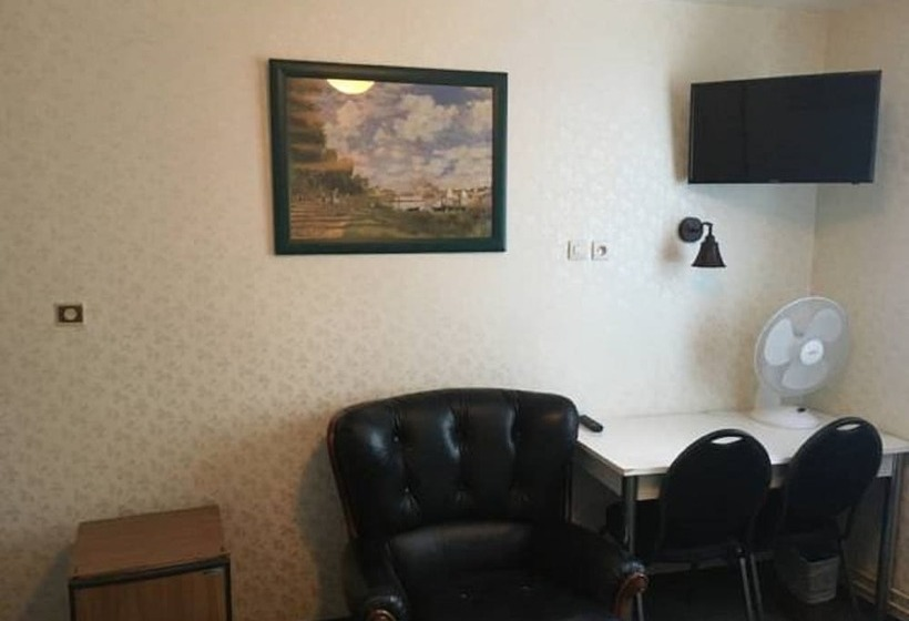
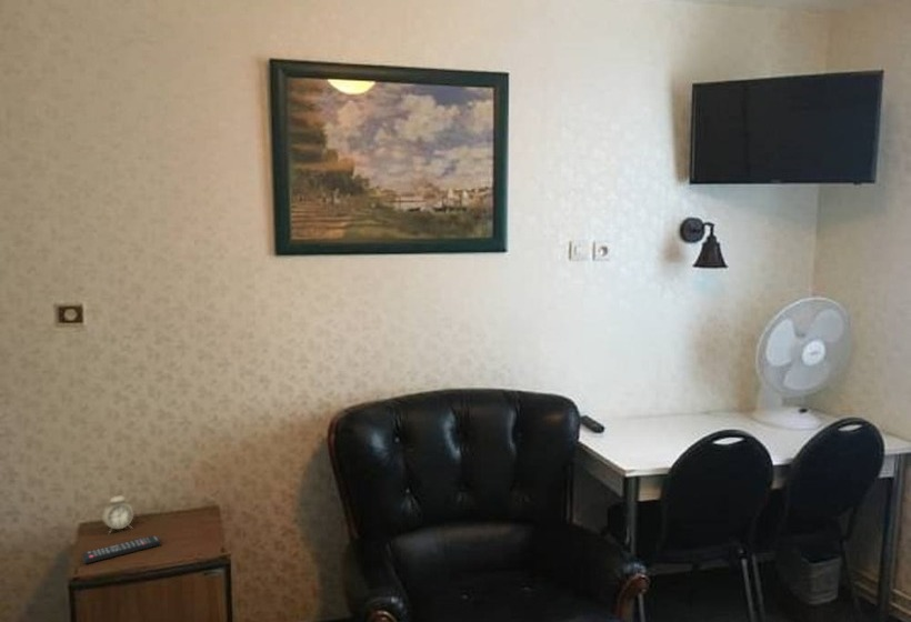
+ alarm clock [101,488,134,535]
+ remote control [81,534,162,565]
